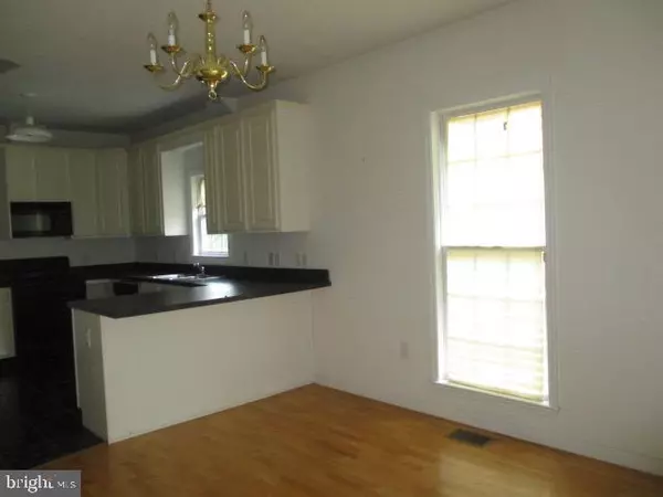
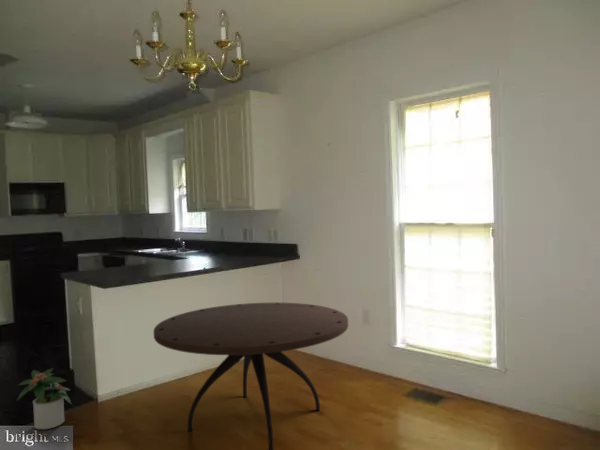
+ round table [153,302,349,450]
+ potted plant [16,367,73,430]
